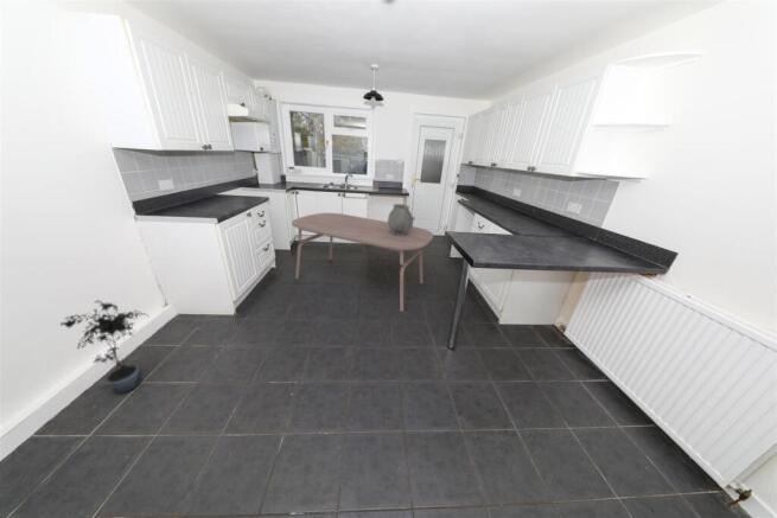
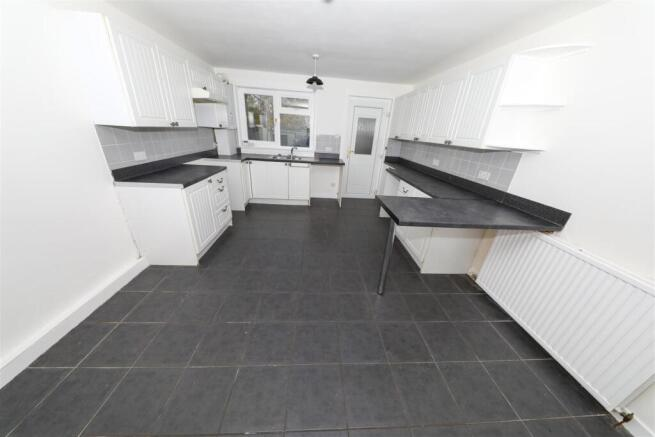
- potted plant [58,300,151,395]
- dining table [291,212,434,313]
- ceramic pot [387,203,416,235]
